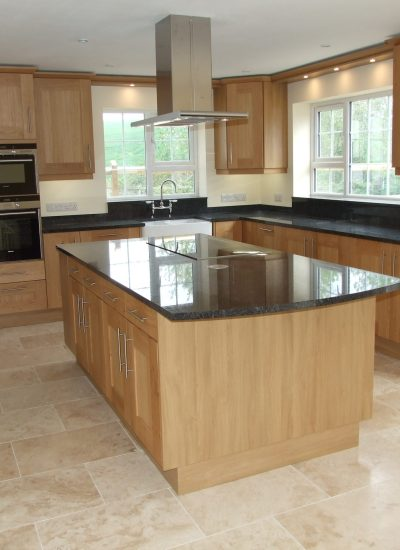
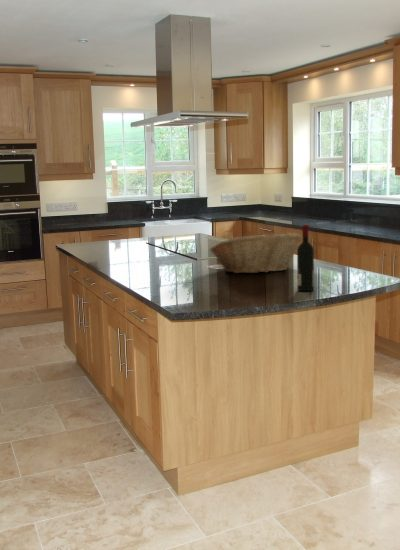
+ alcohol [296,223,315,292]
+ fruit basket [209,233,302,274]
